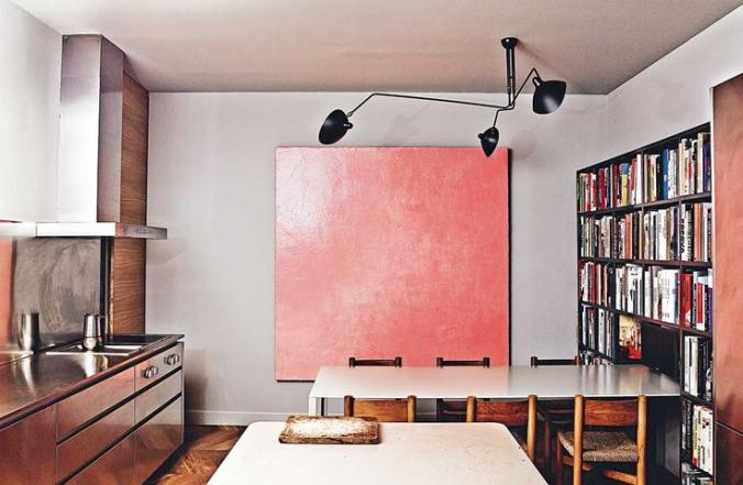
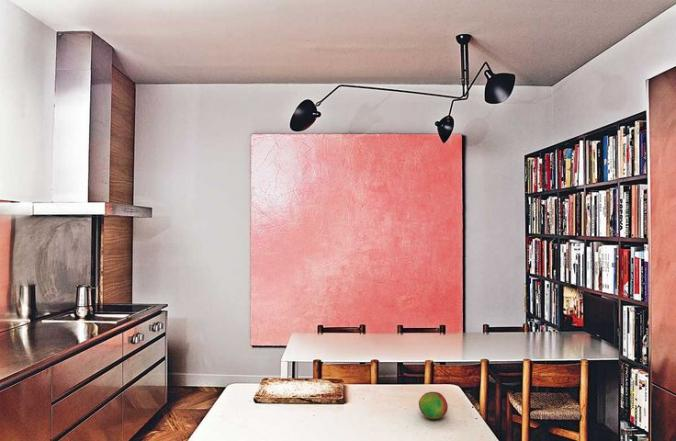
+ fruit [418,391,449,420]
